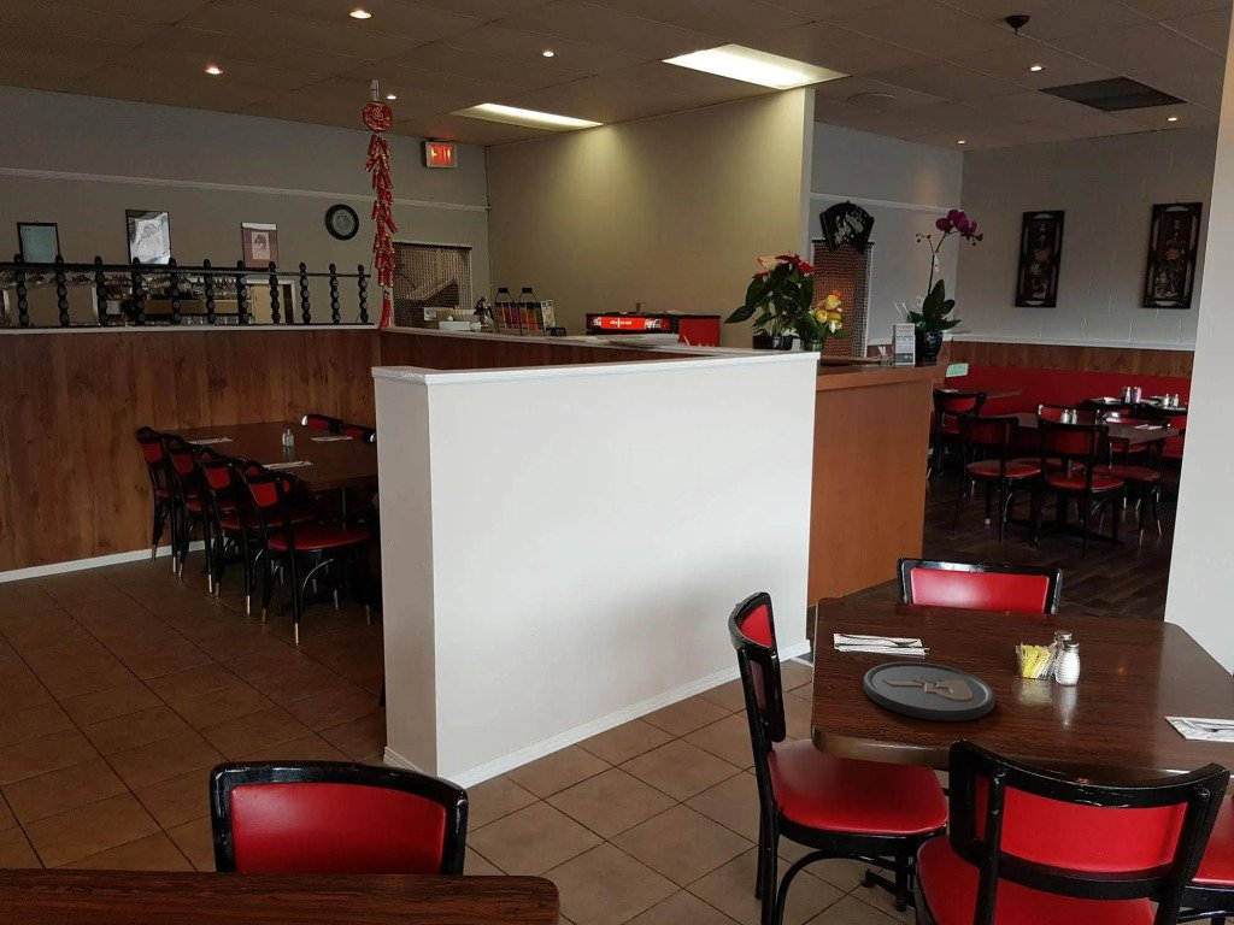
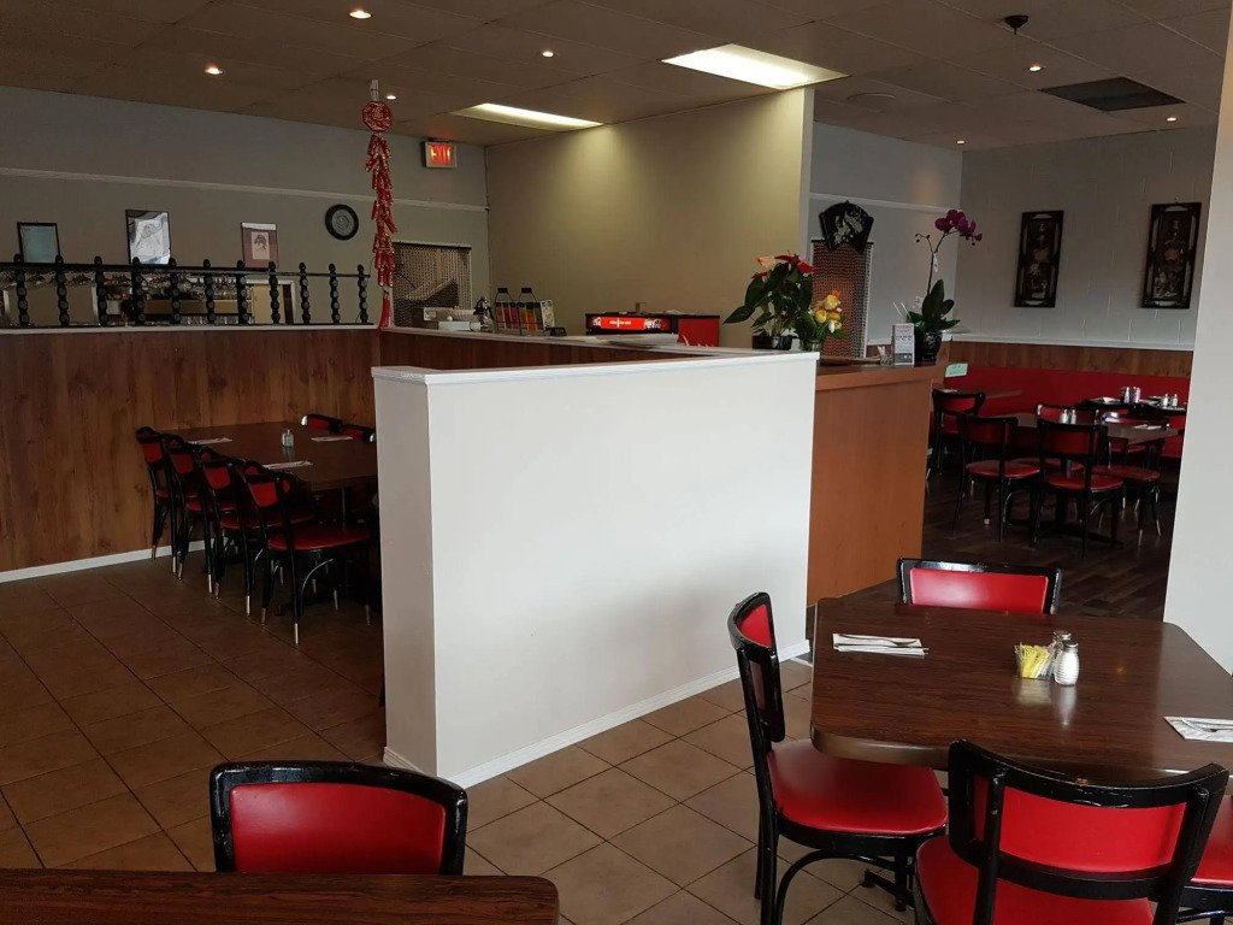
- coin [863,661,997,723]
